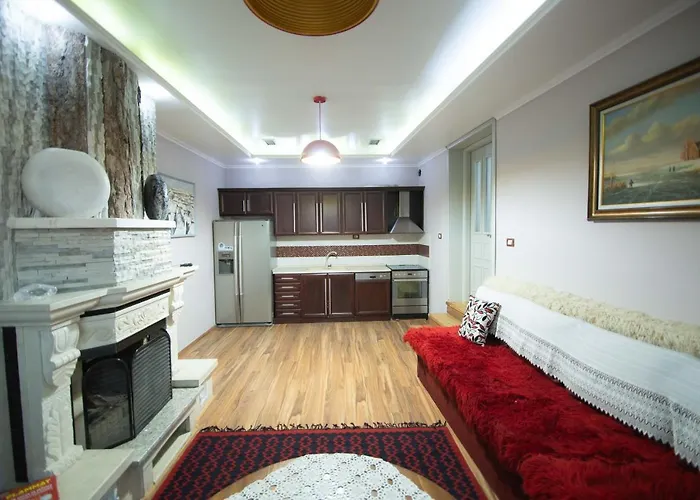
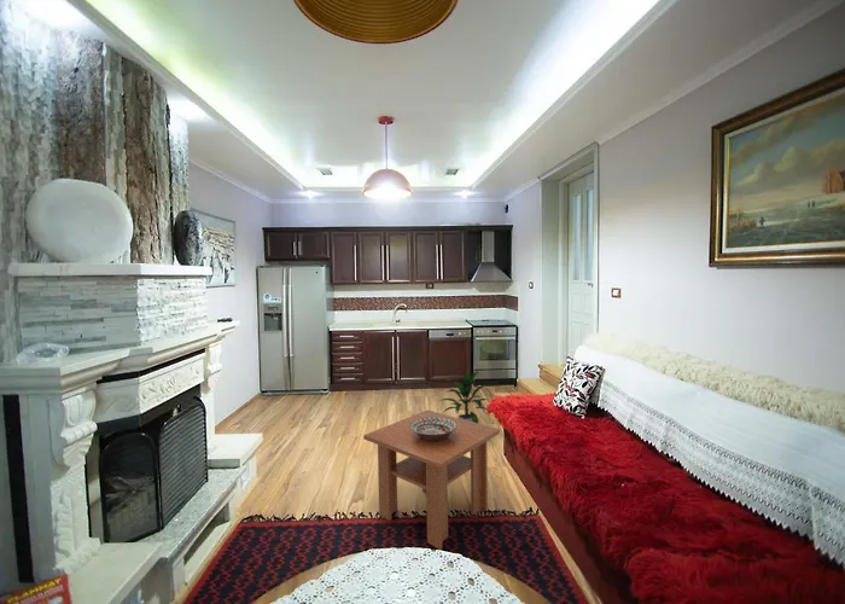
+ coffee table [362,410,501,551]
+ decorative bowl [410,417,458,441]
+ indoor plant [438,367,489,424]
